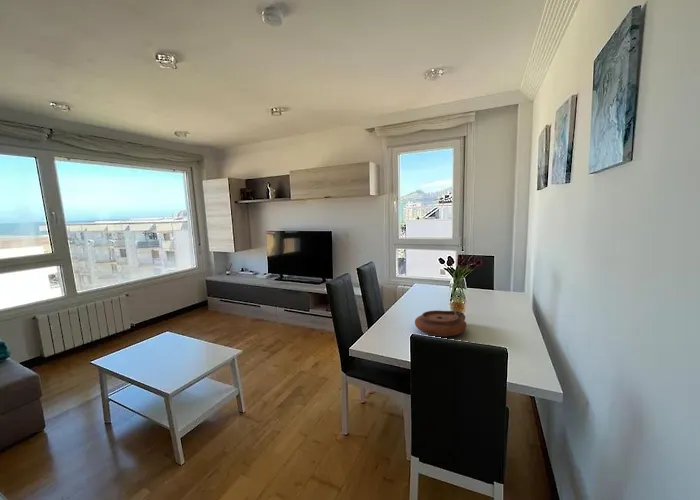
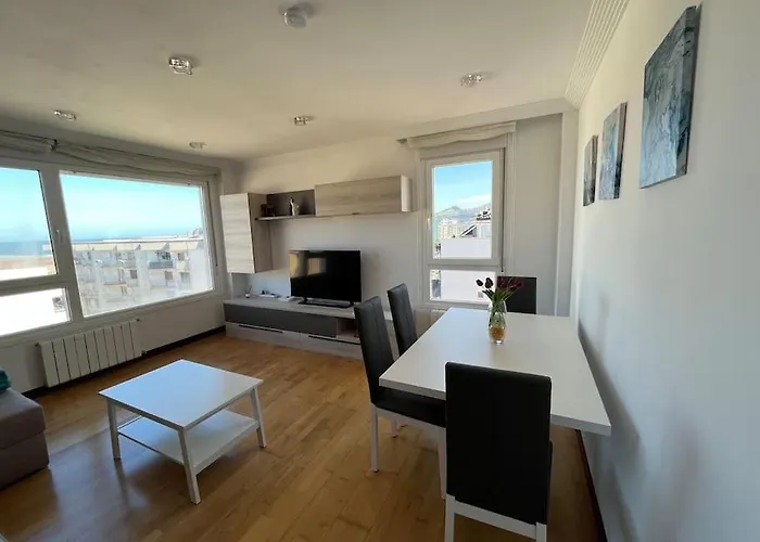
- plate [414,309,467,338]
